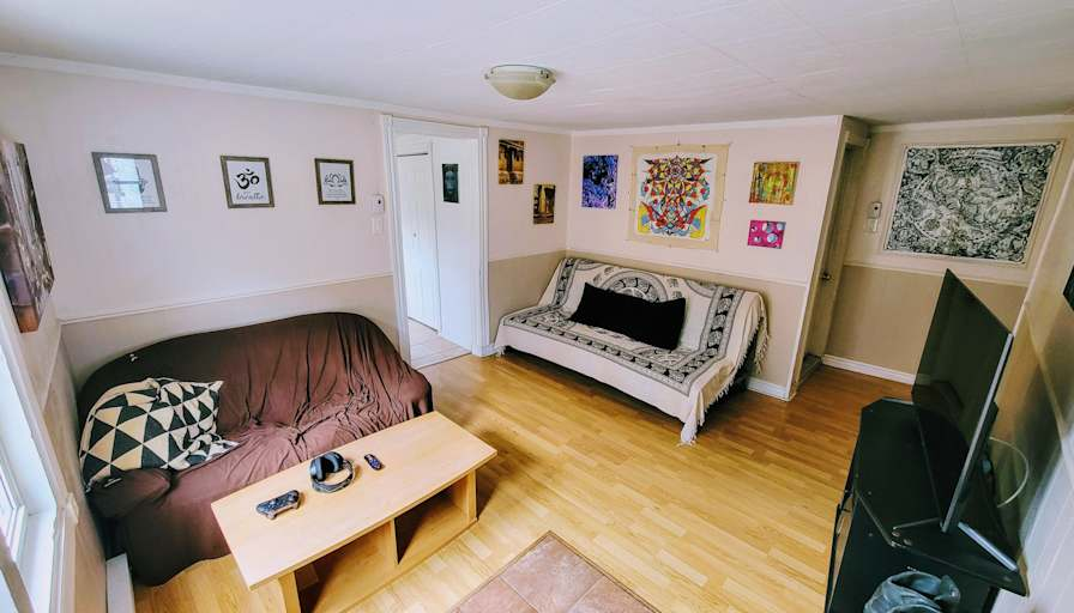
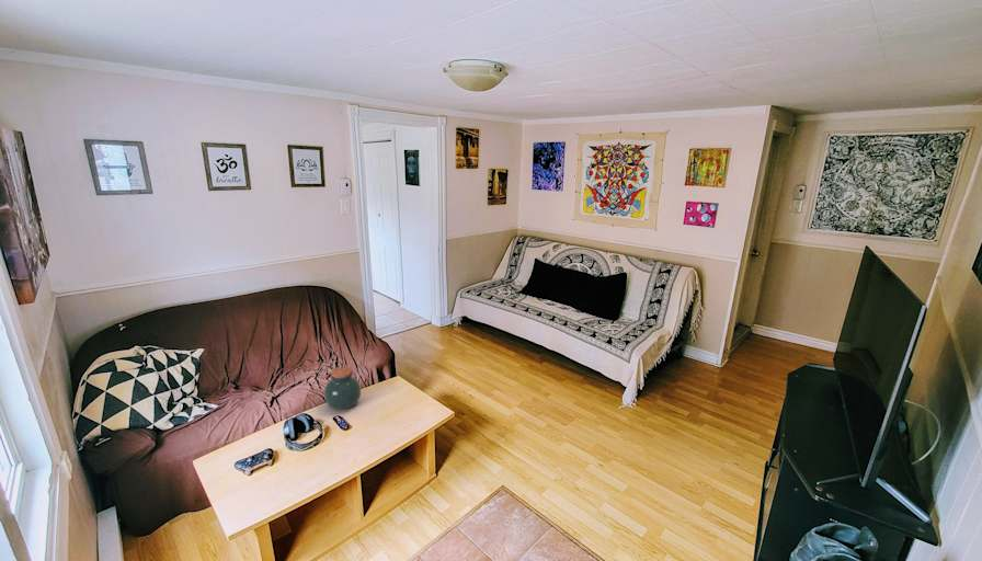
+ jar [323,366,362,411]
